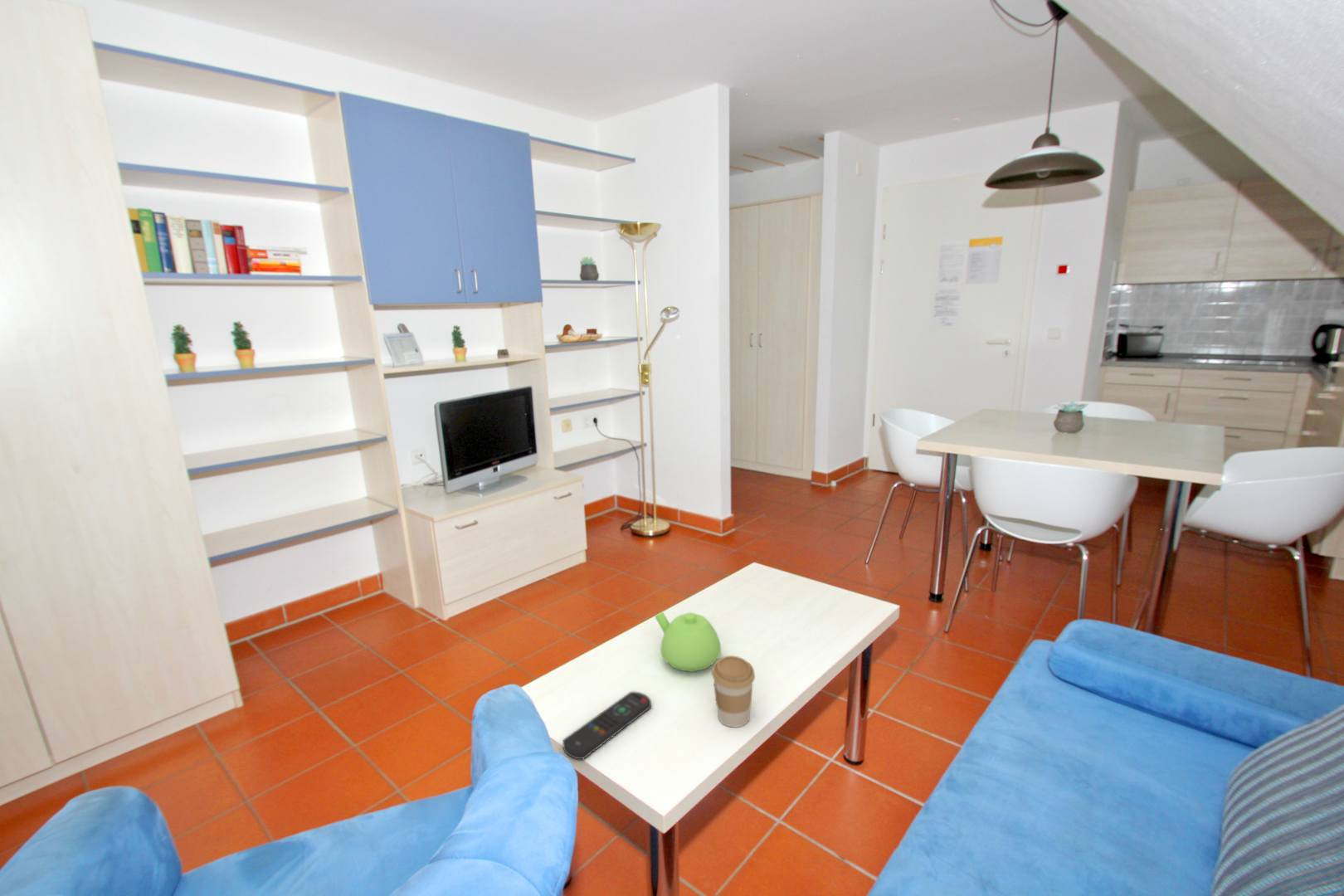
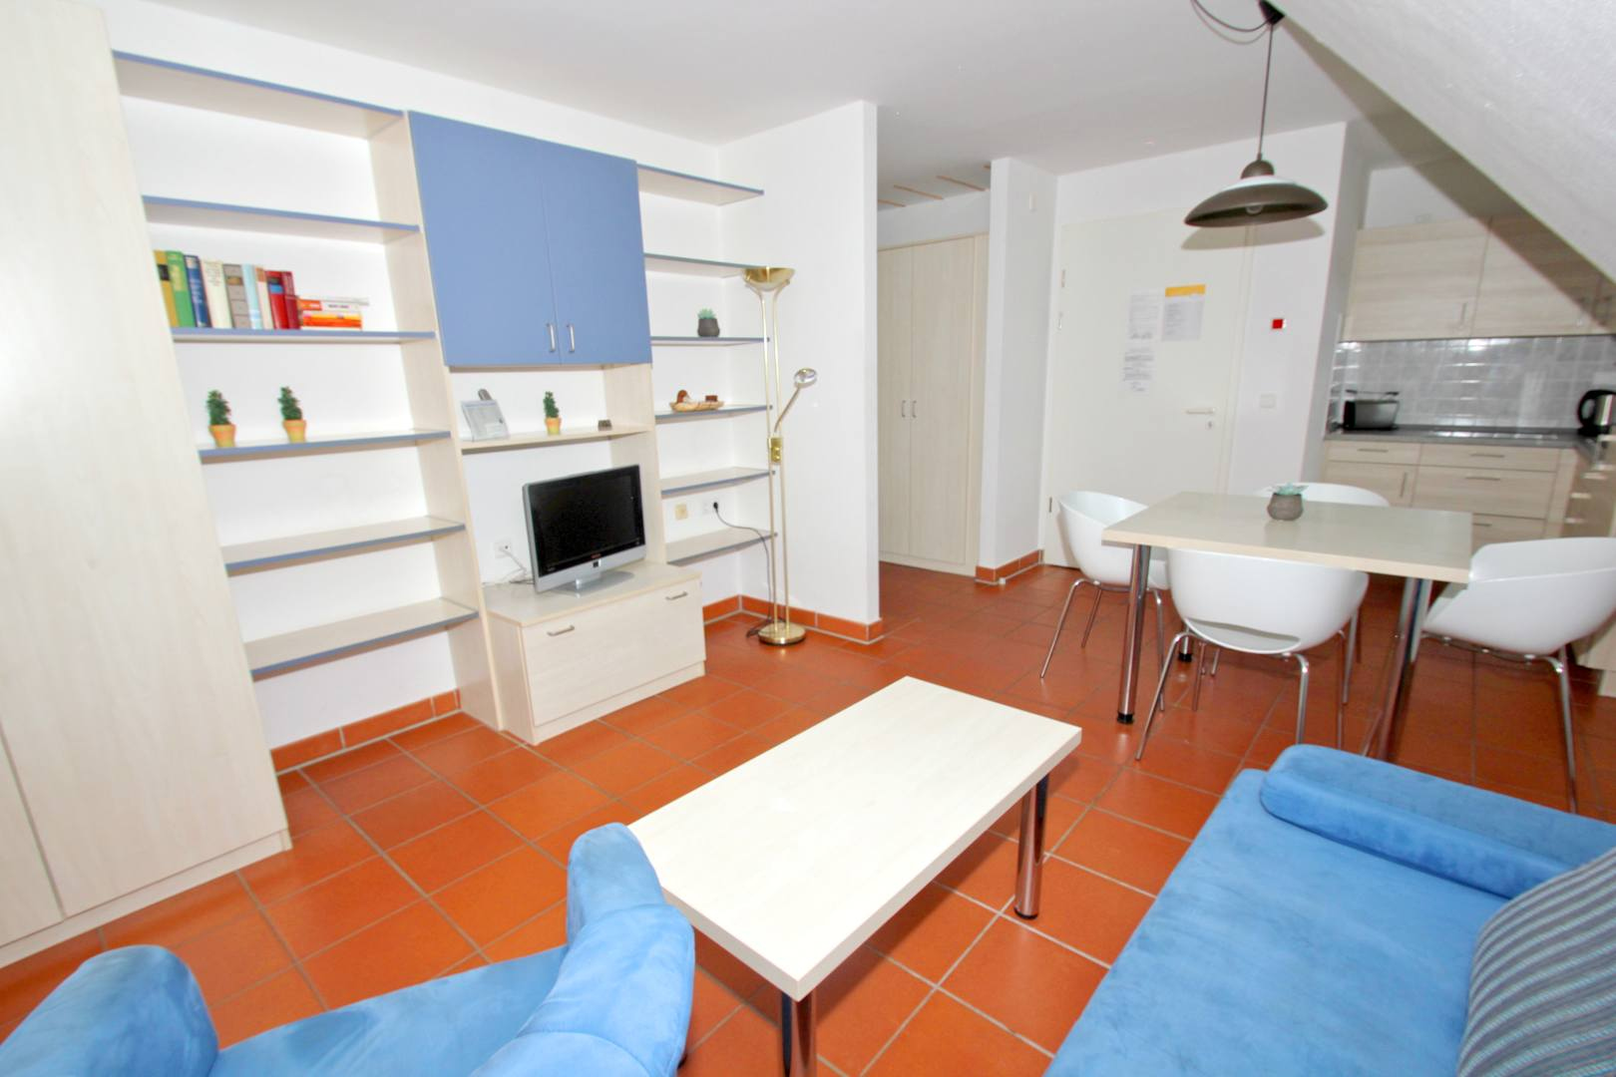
- teapot [654,611,722,673]
- remote control [562,691,652,760]
- coffee cup [711,655,756,728]
